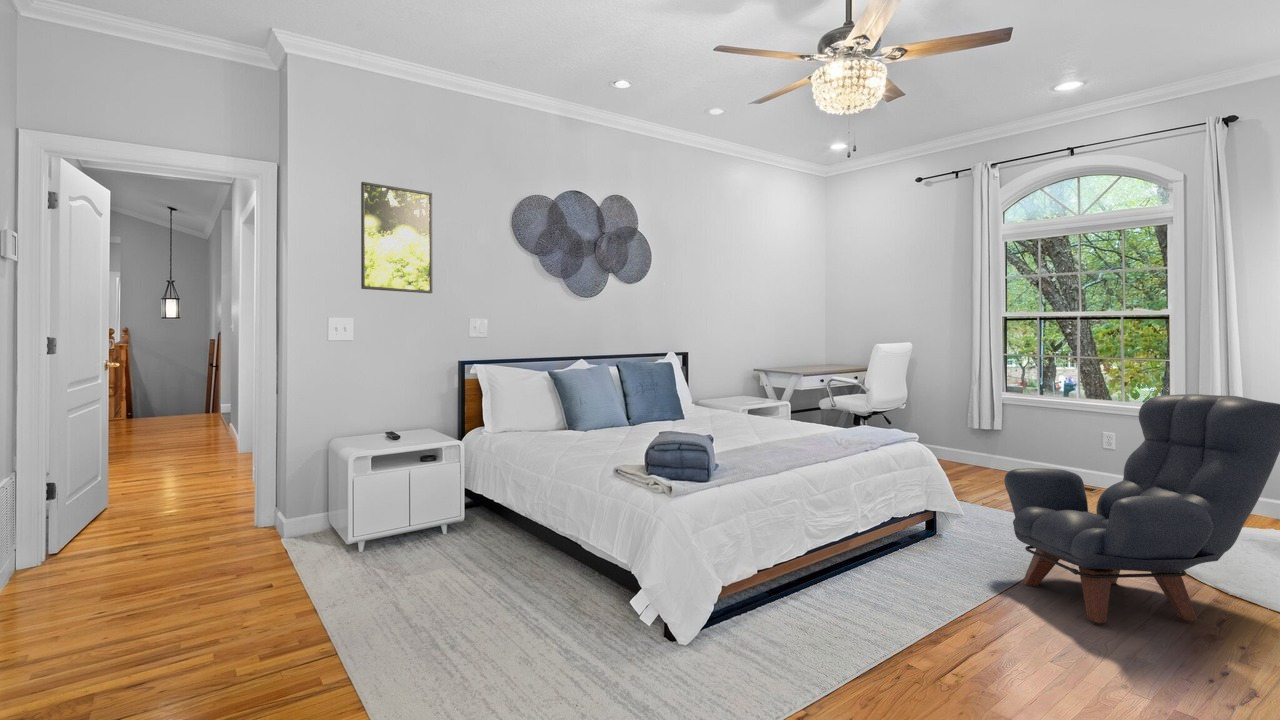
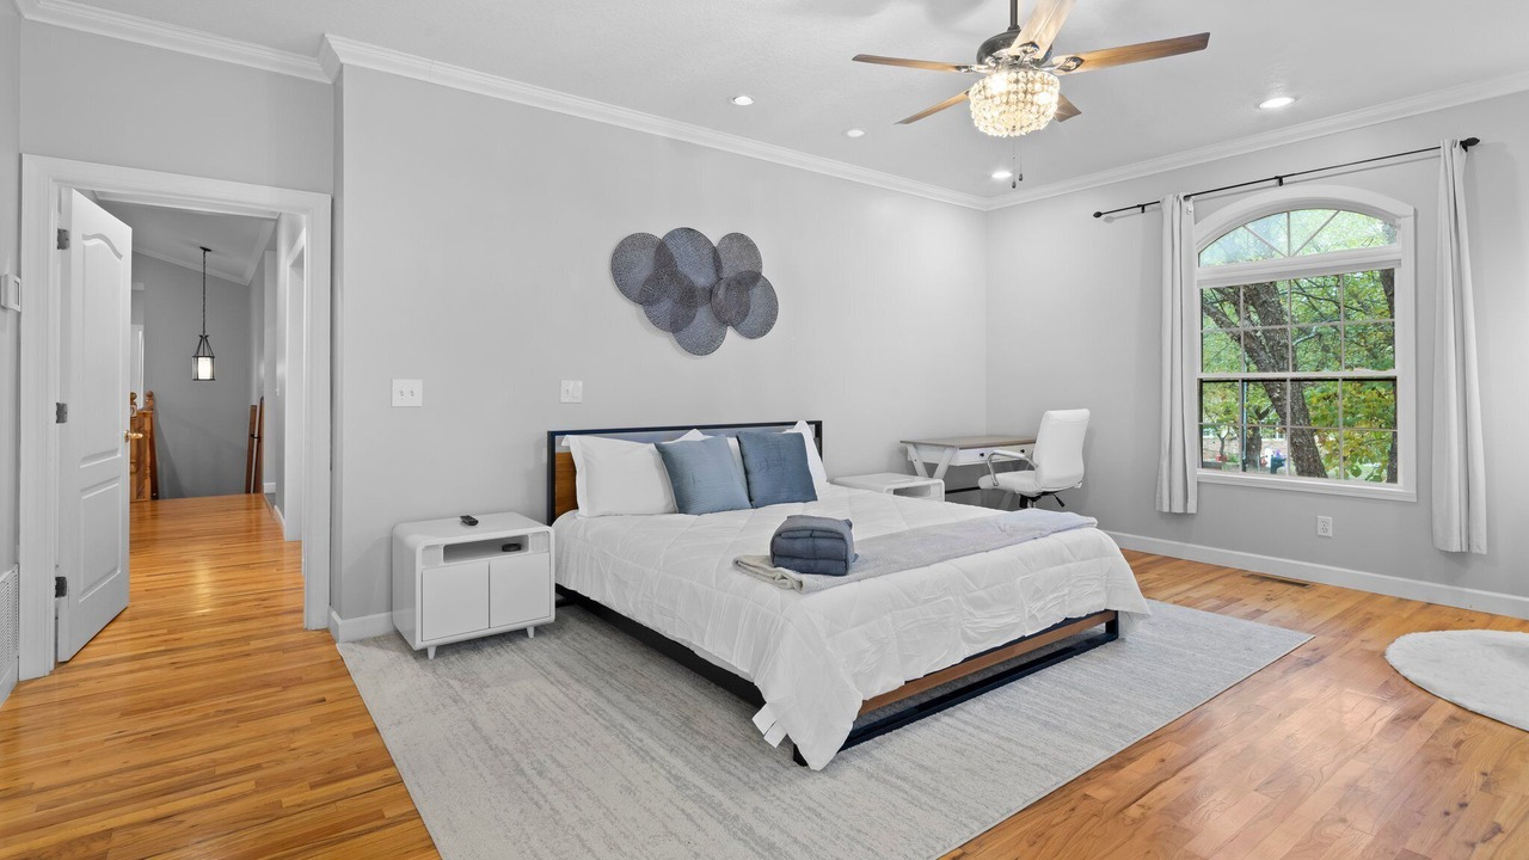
- armchair [1003,393,1280,624]
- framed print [360,181,433,294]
